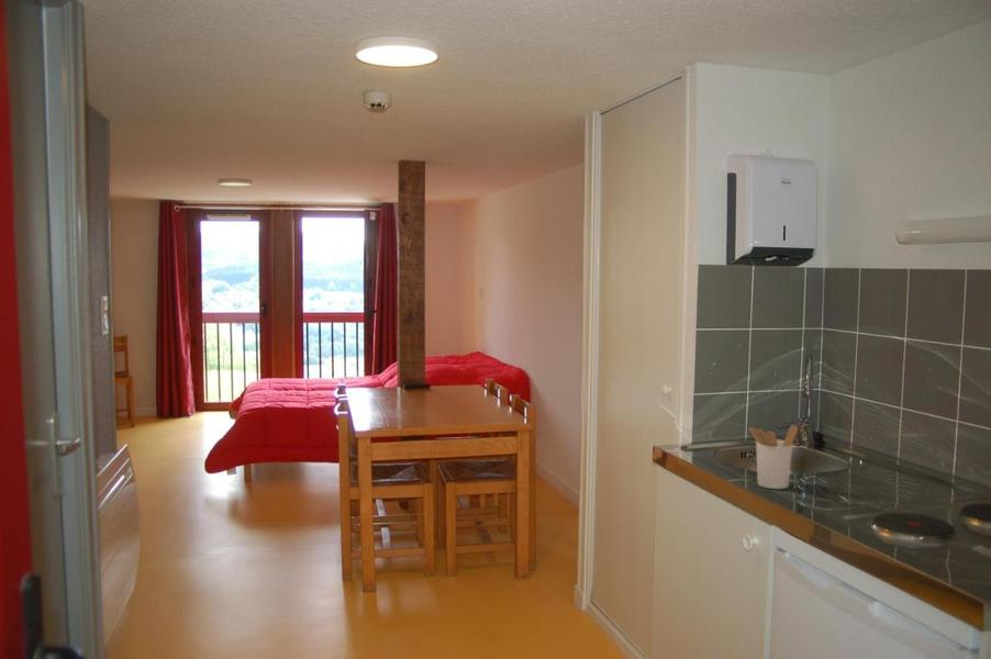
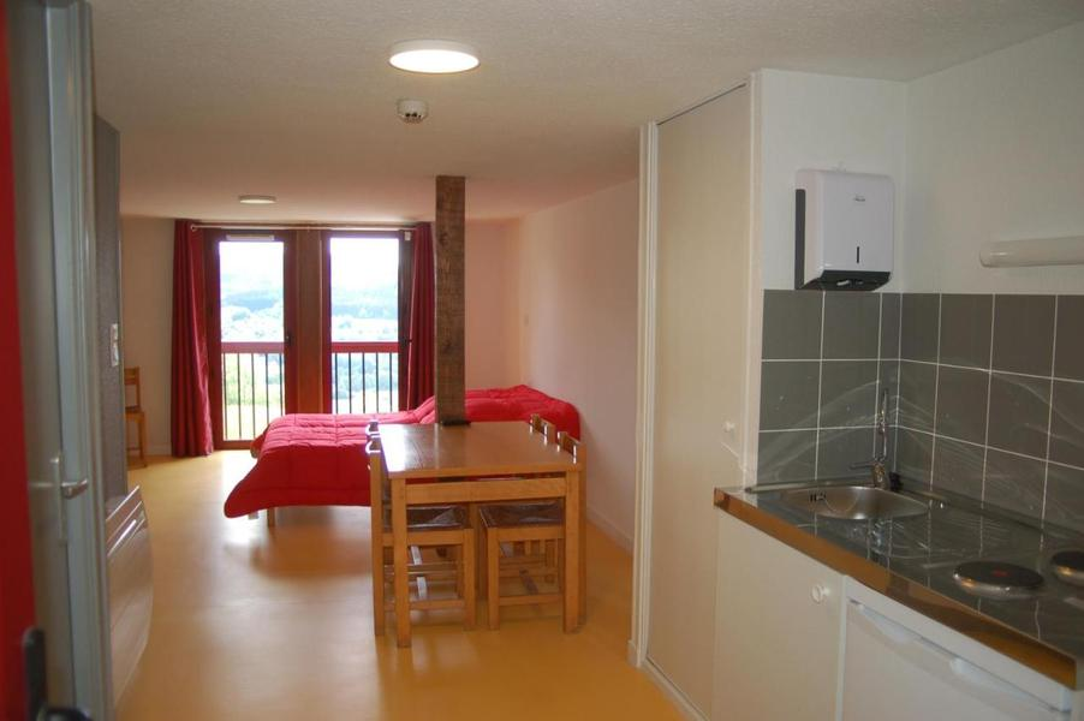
- utensil holder [748,424,799,490]
